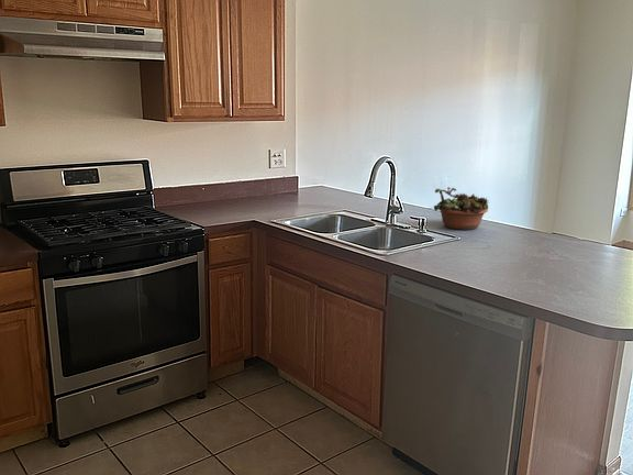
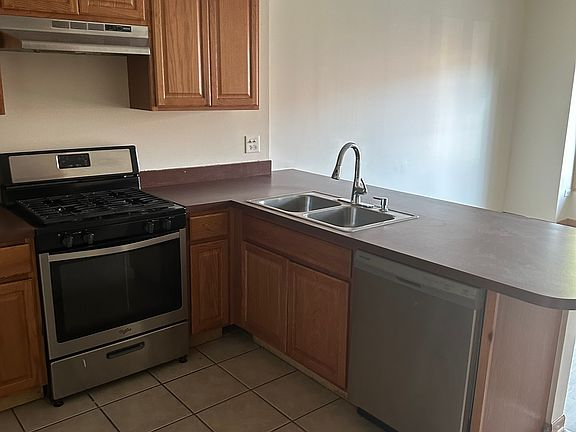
- succulent planter [426,186,490,231]
